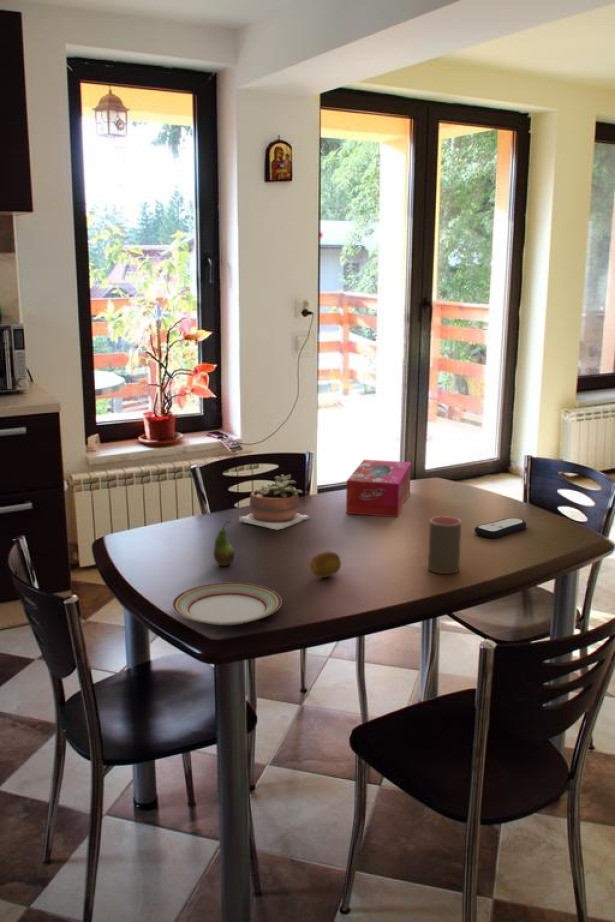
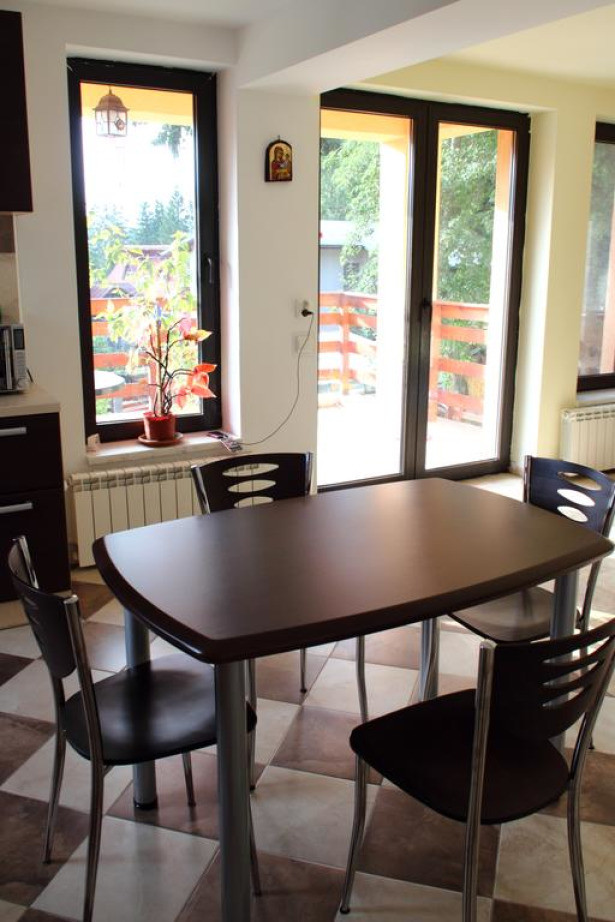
- remote control [474,517,527,539]
- succulent plant [238,474,311,531]
- fruit [213,520,236,567]
- cup [427,515,462,575]
- tissue box [345,459,412,518]
- plate [171,582,283,626]
- fruit [309,550,342,579]
